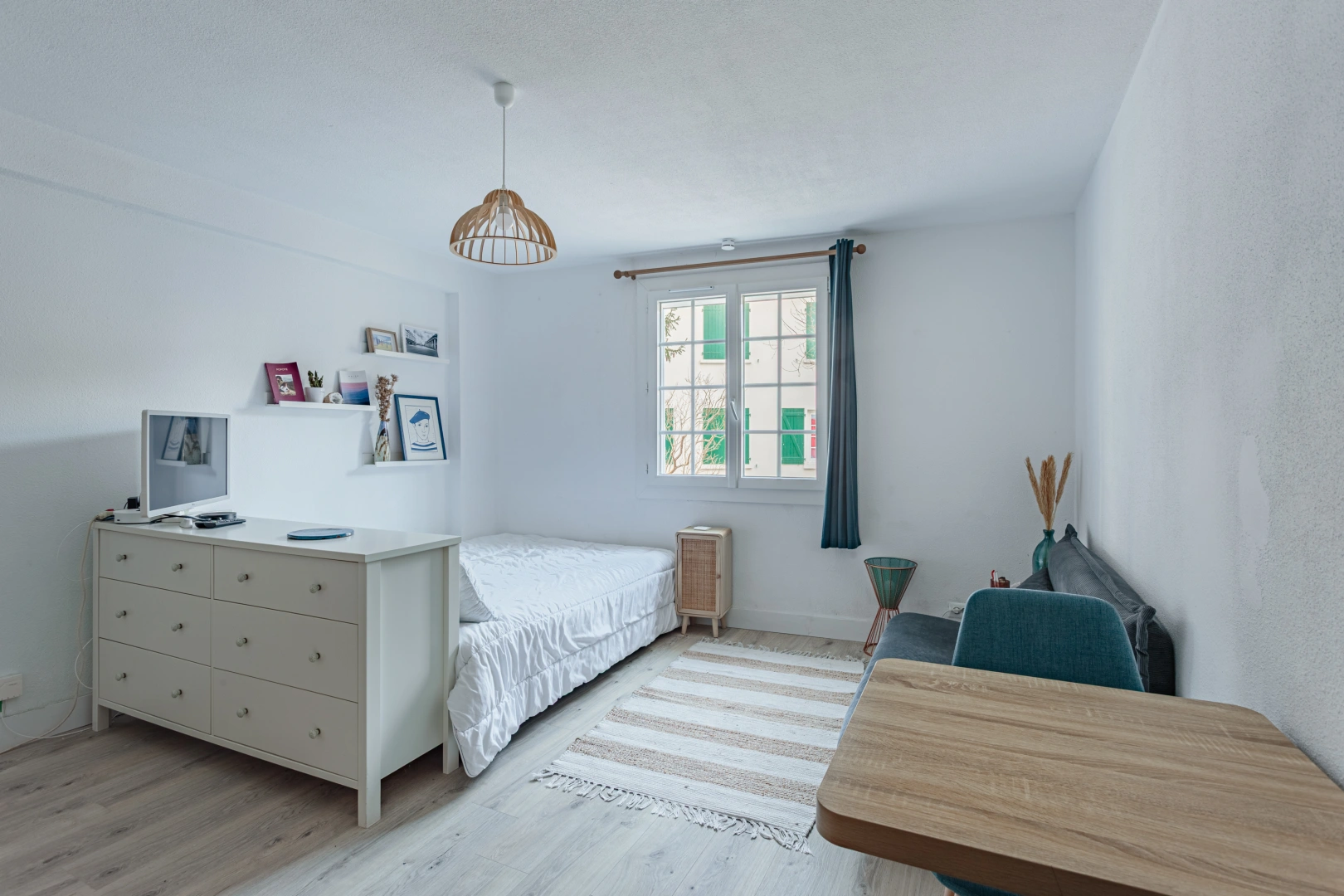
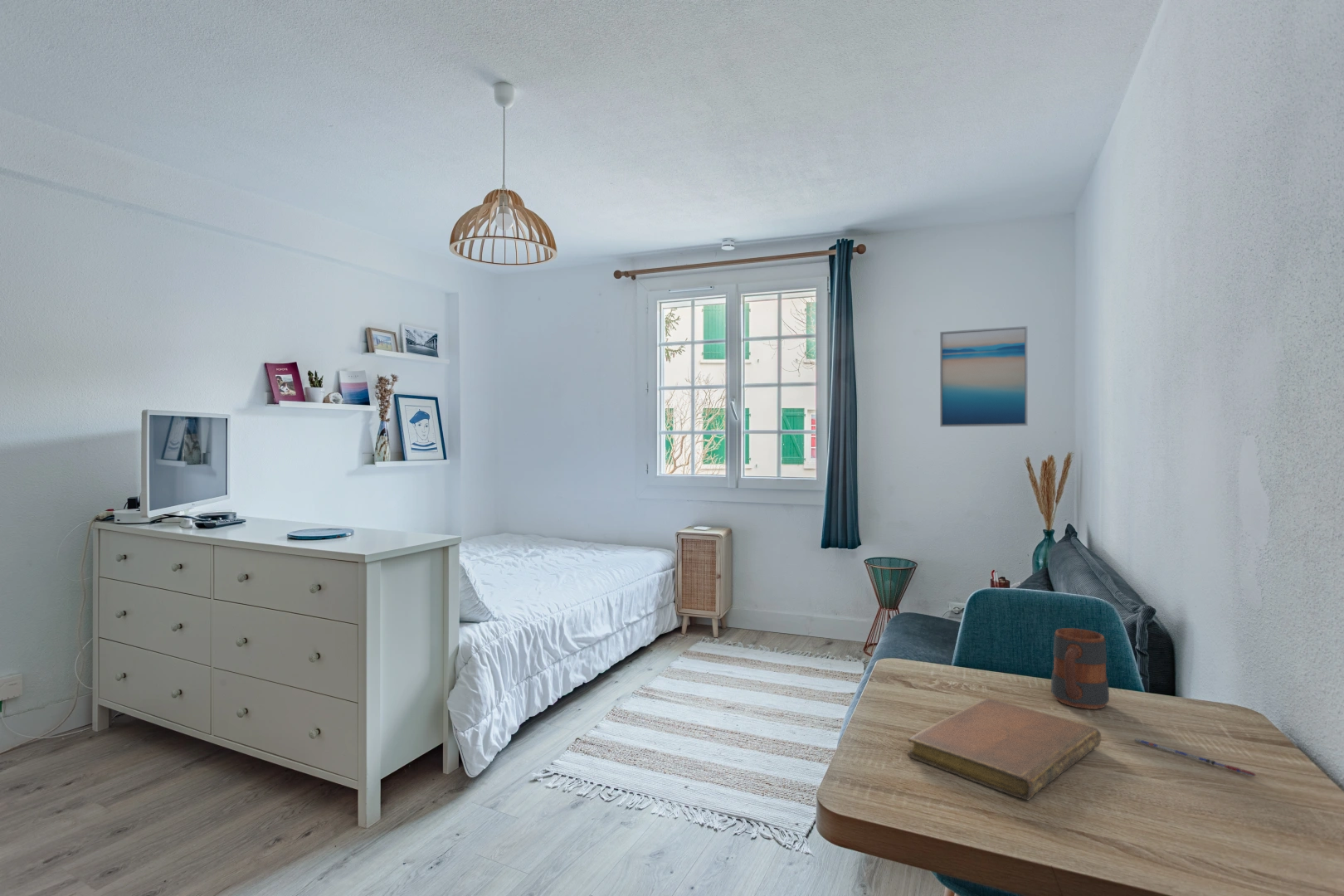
+ wall art [939,325,1028,427]
+ mug [1050,627,1110,710]
+ pen [1134,738,1256,777]
+ notebook [907,697,1102,801]
